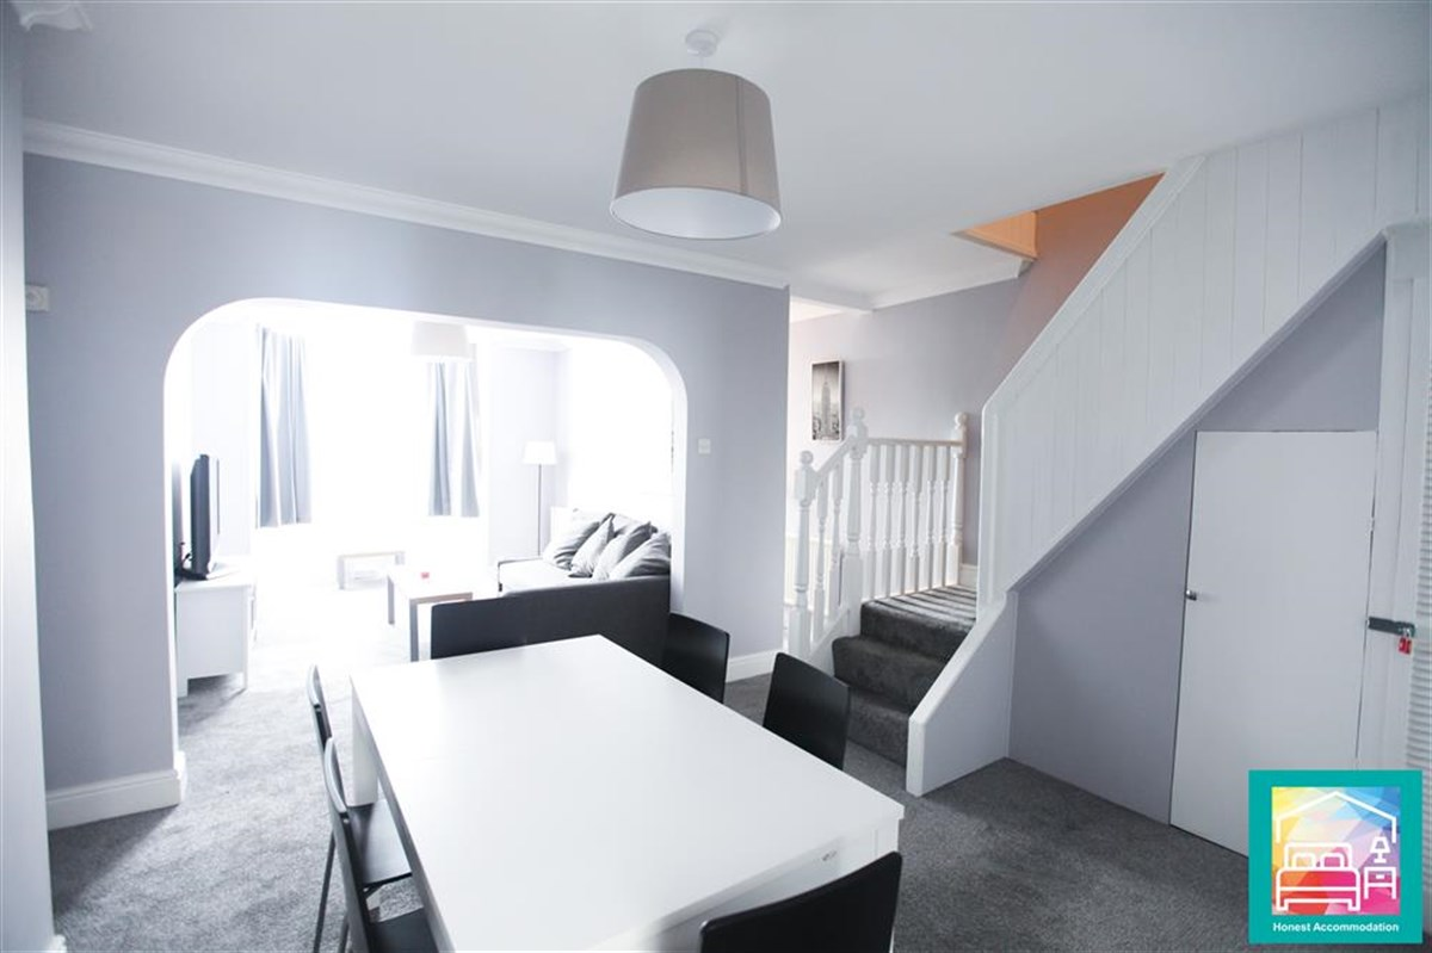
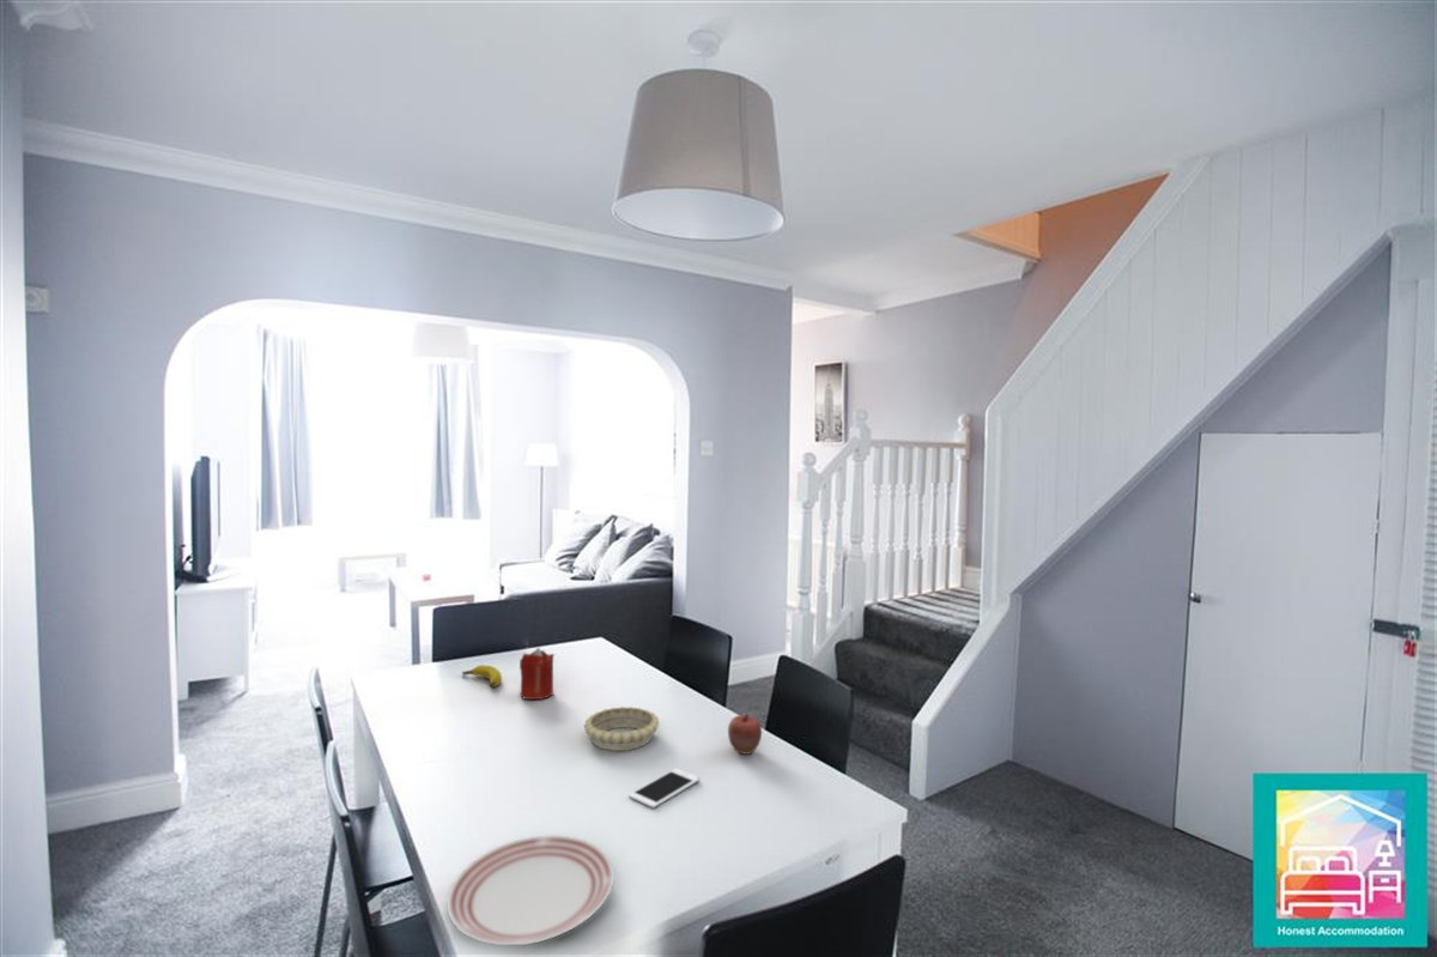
+ banana [461,664,503,689]
+ dinner plate [447,835,616,946]
+ apple [727,713,763,756]
+ cell phone [627,768,701,810]
+ candle [519,647,556,701]
+ decorative bowl [583,705,661,752]
